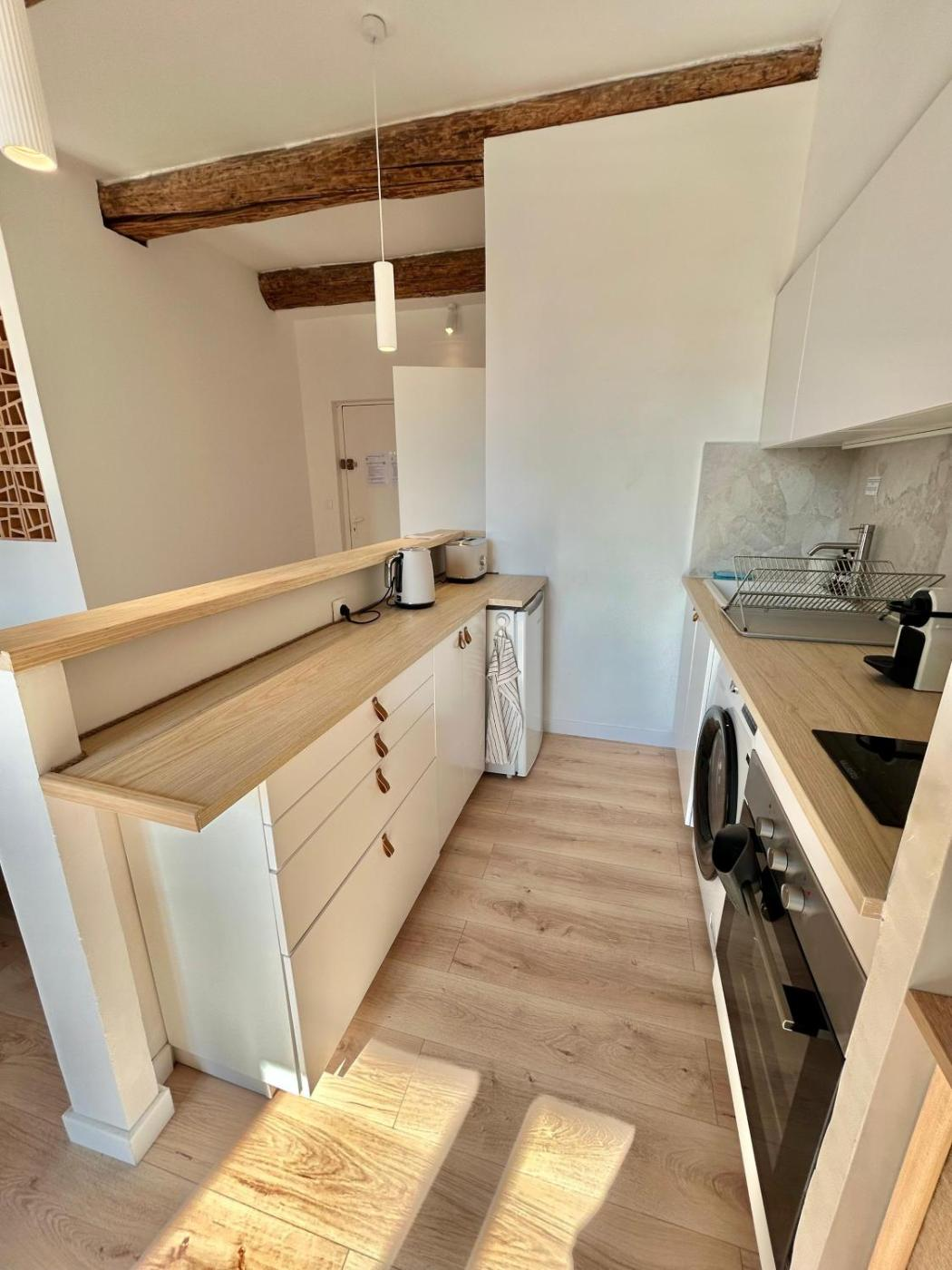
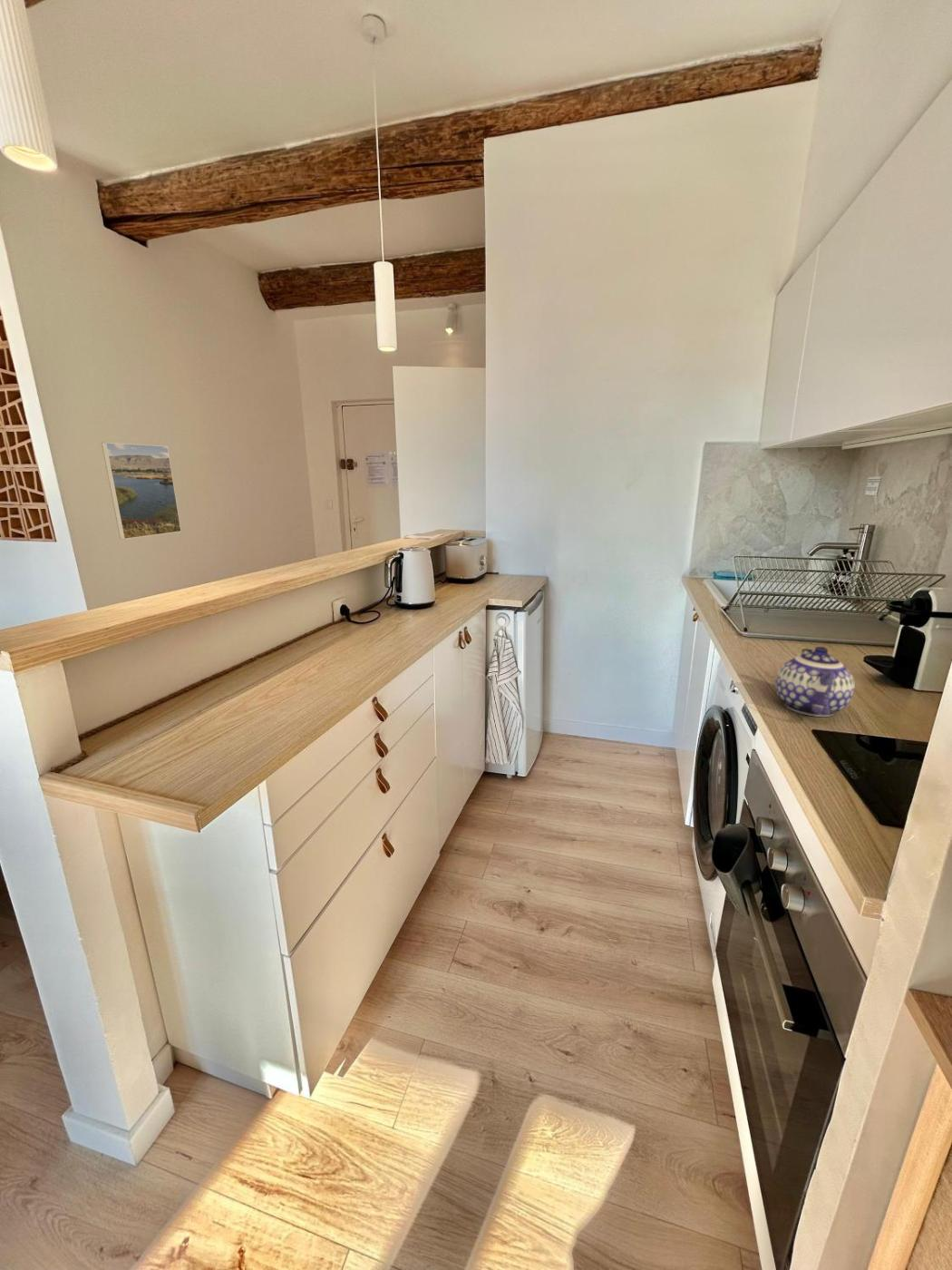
+ teapot [774,646,856,718]
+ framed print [101,442,182,541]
